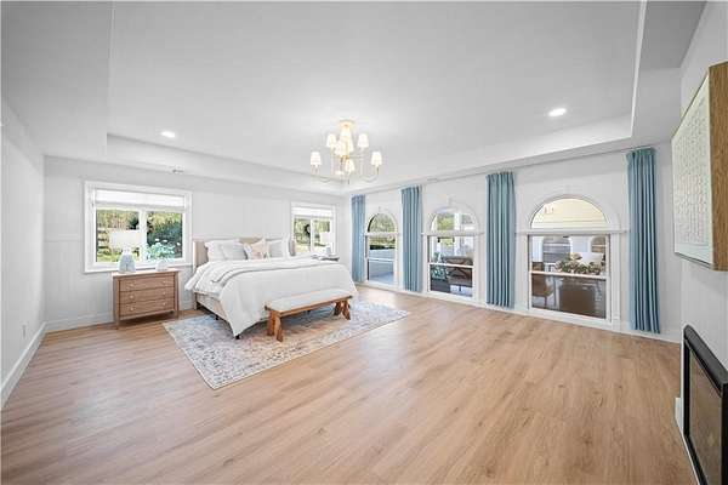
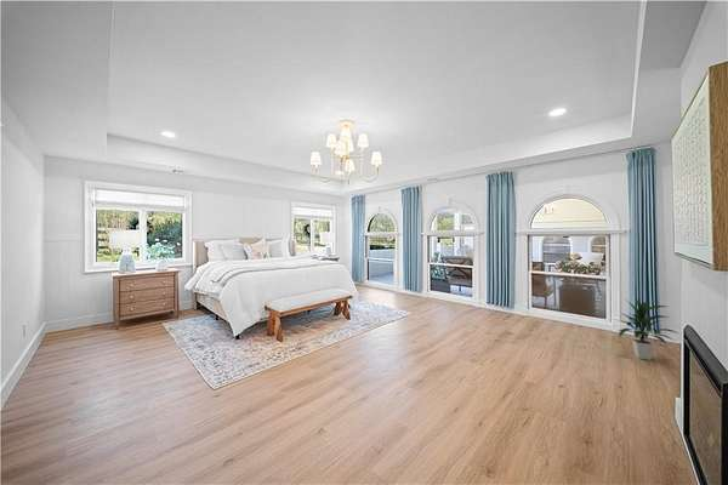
+ indoor plant [618,298,679,361]
